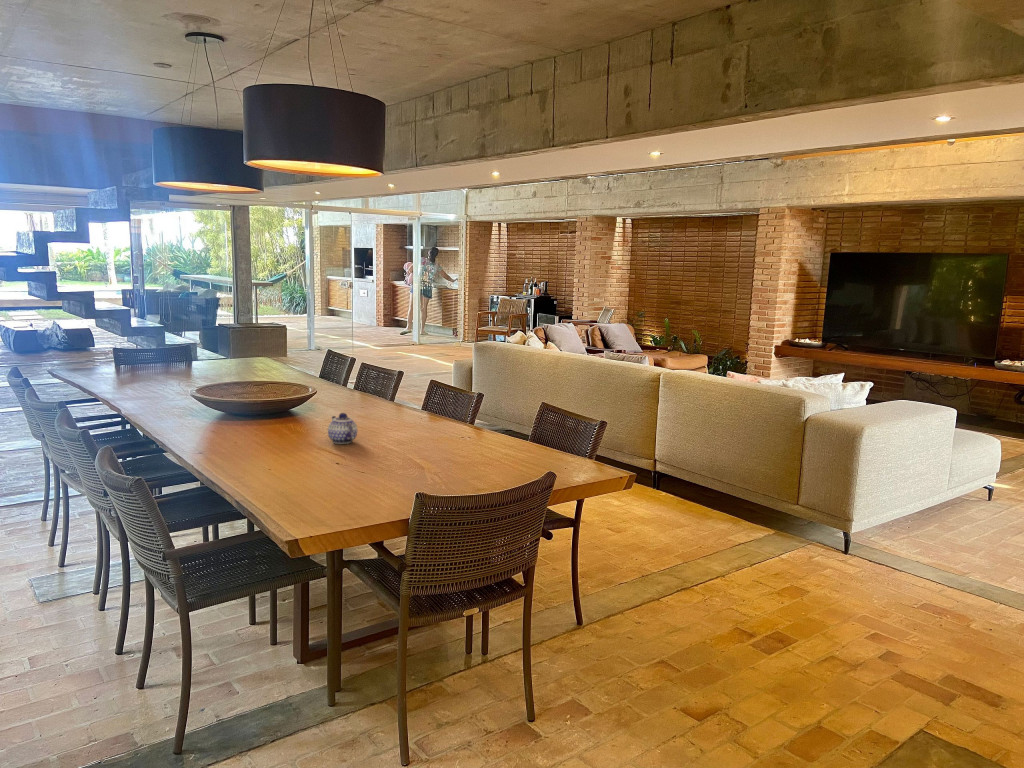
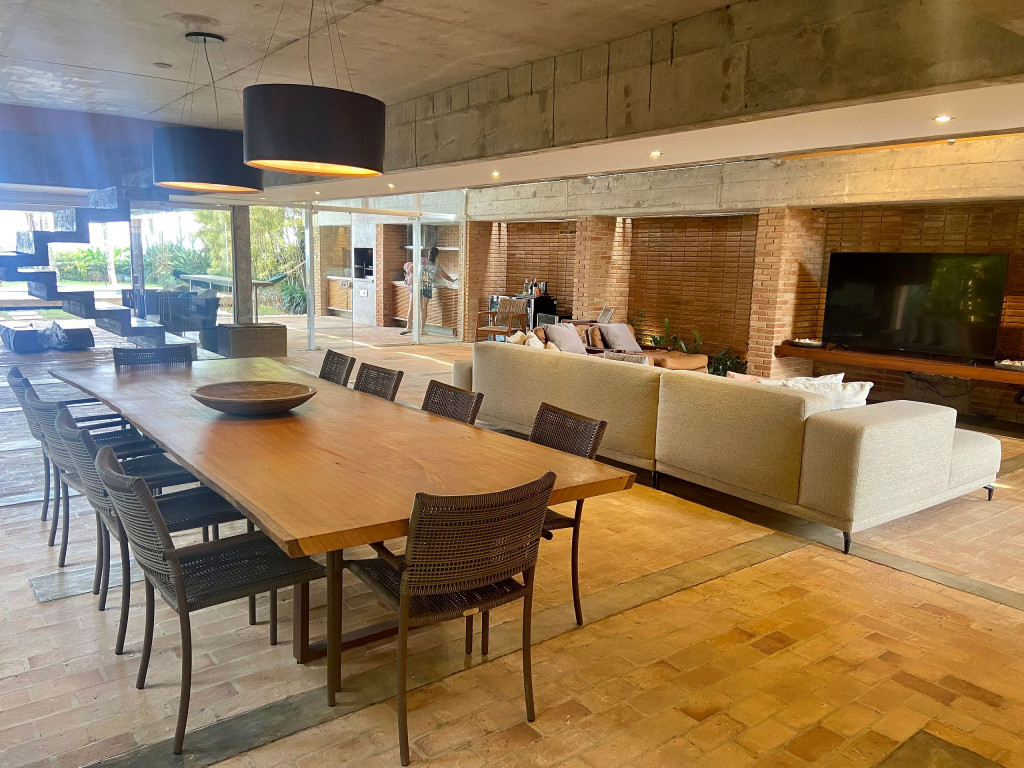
- teapot [327,412,358,445]
